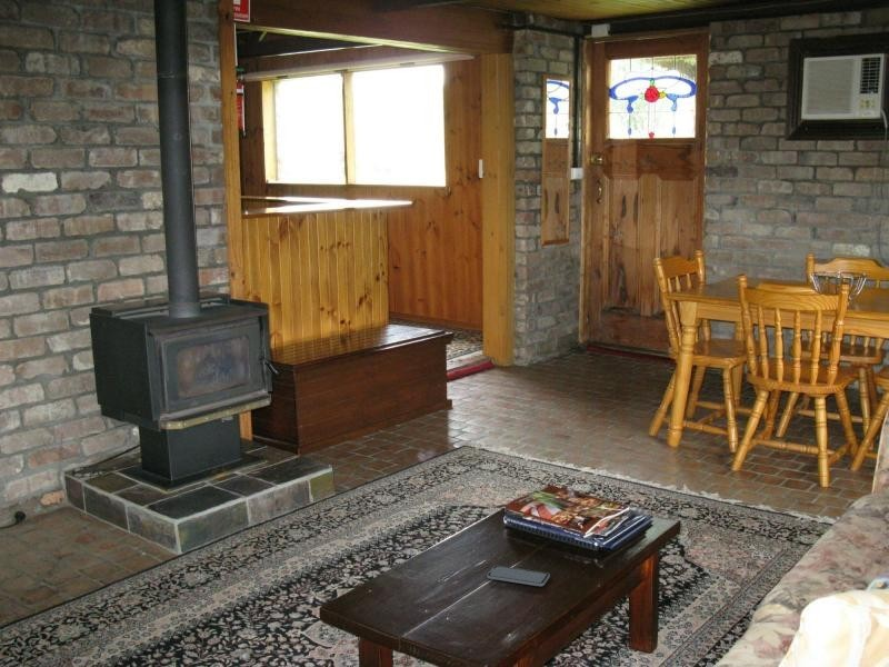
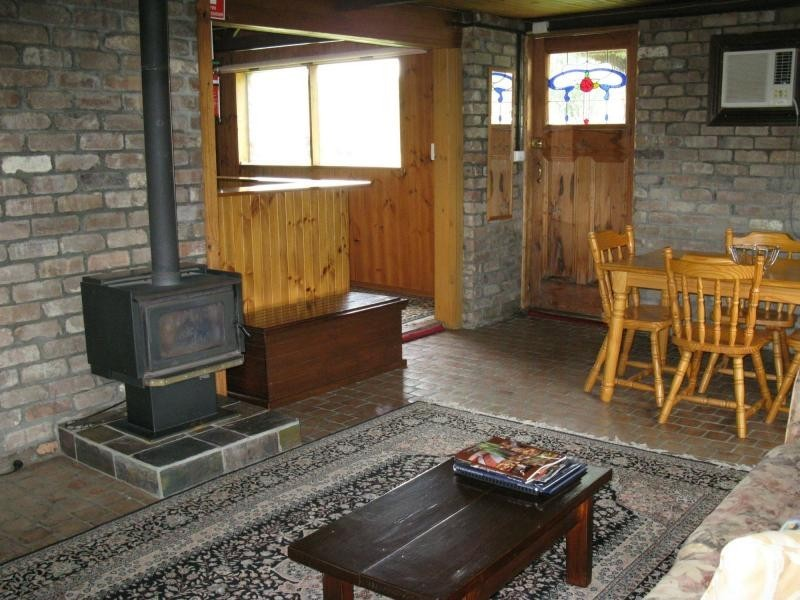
- smartphone [486,565,551,587]
